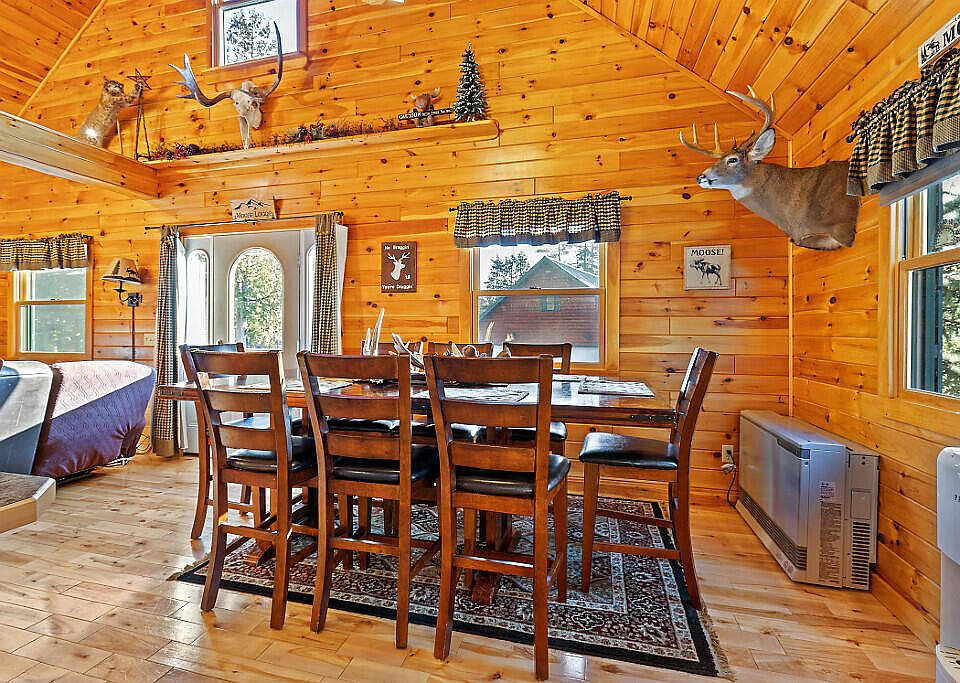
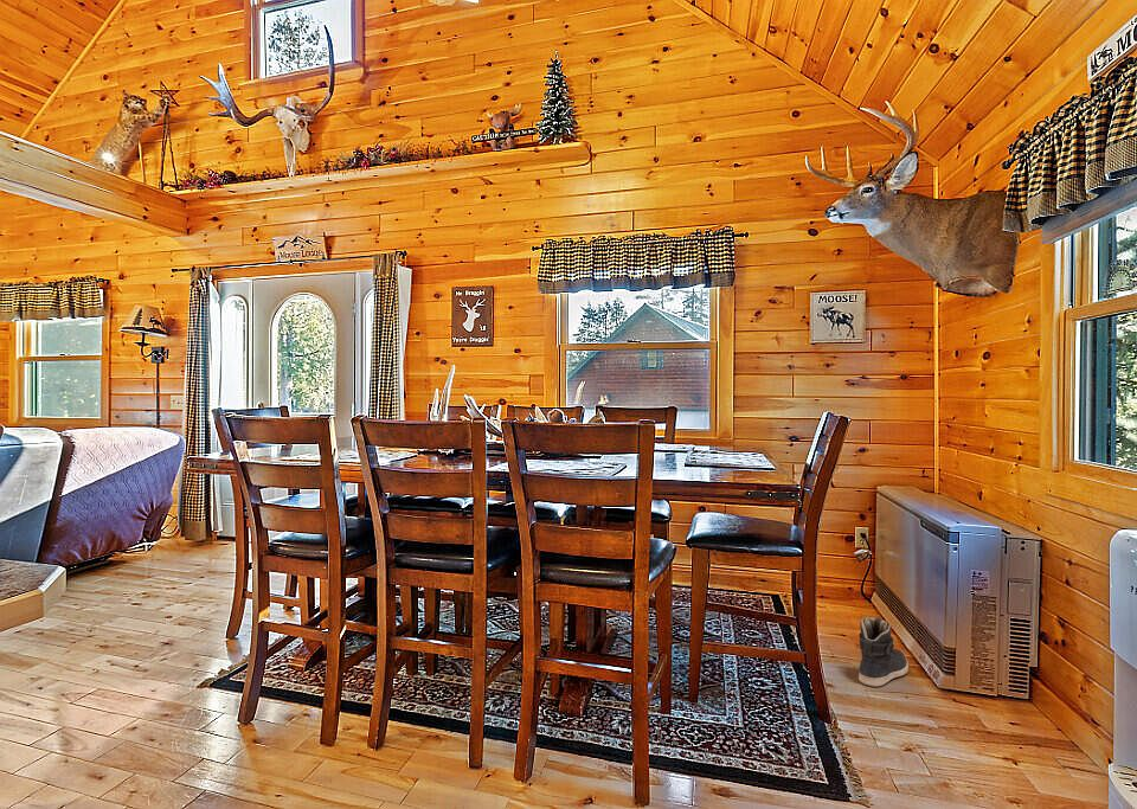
+ sneaker [857,616,910,688]
